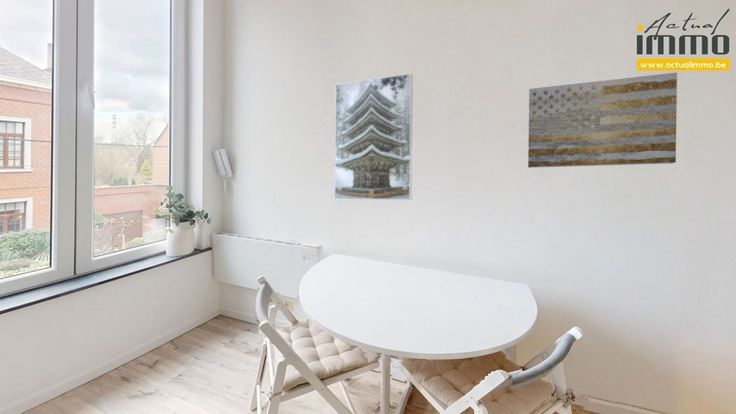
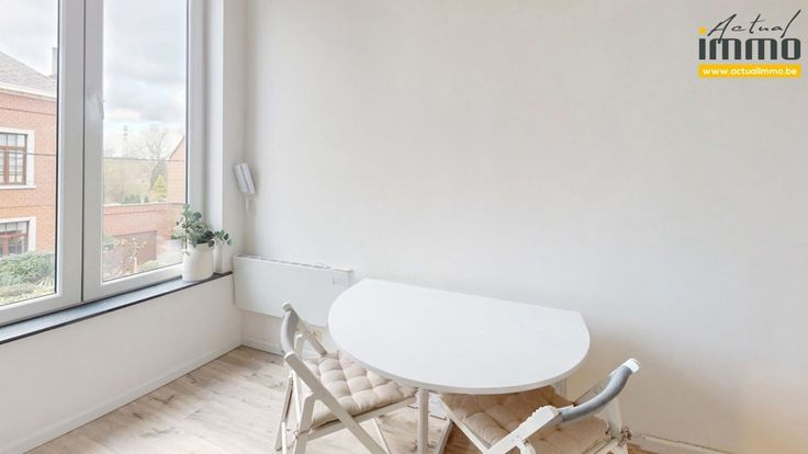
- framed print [333,72,414,201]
- wall art [527,71,678,169]
